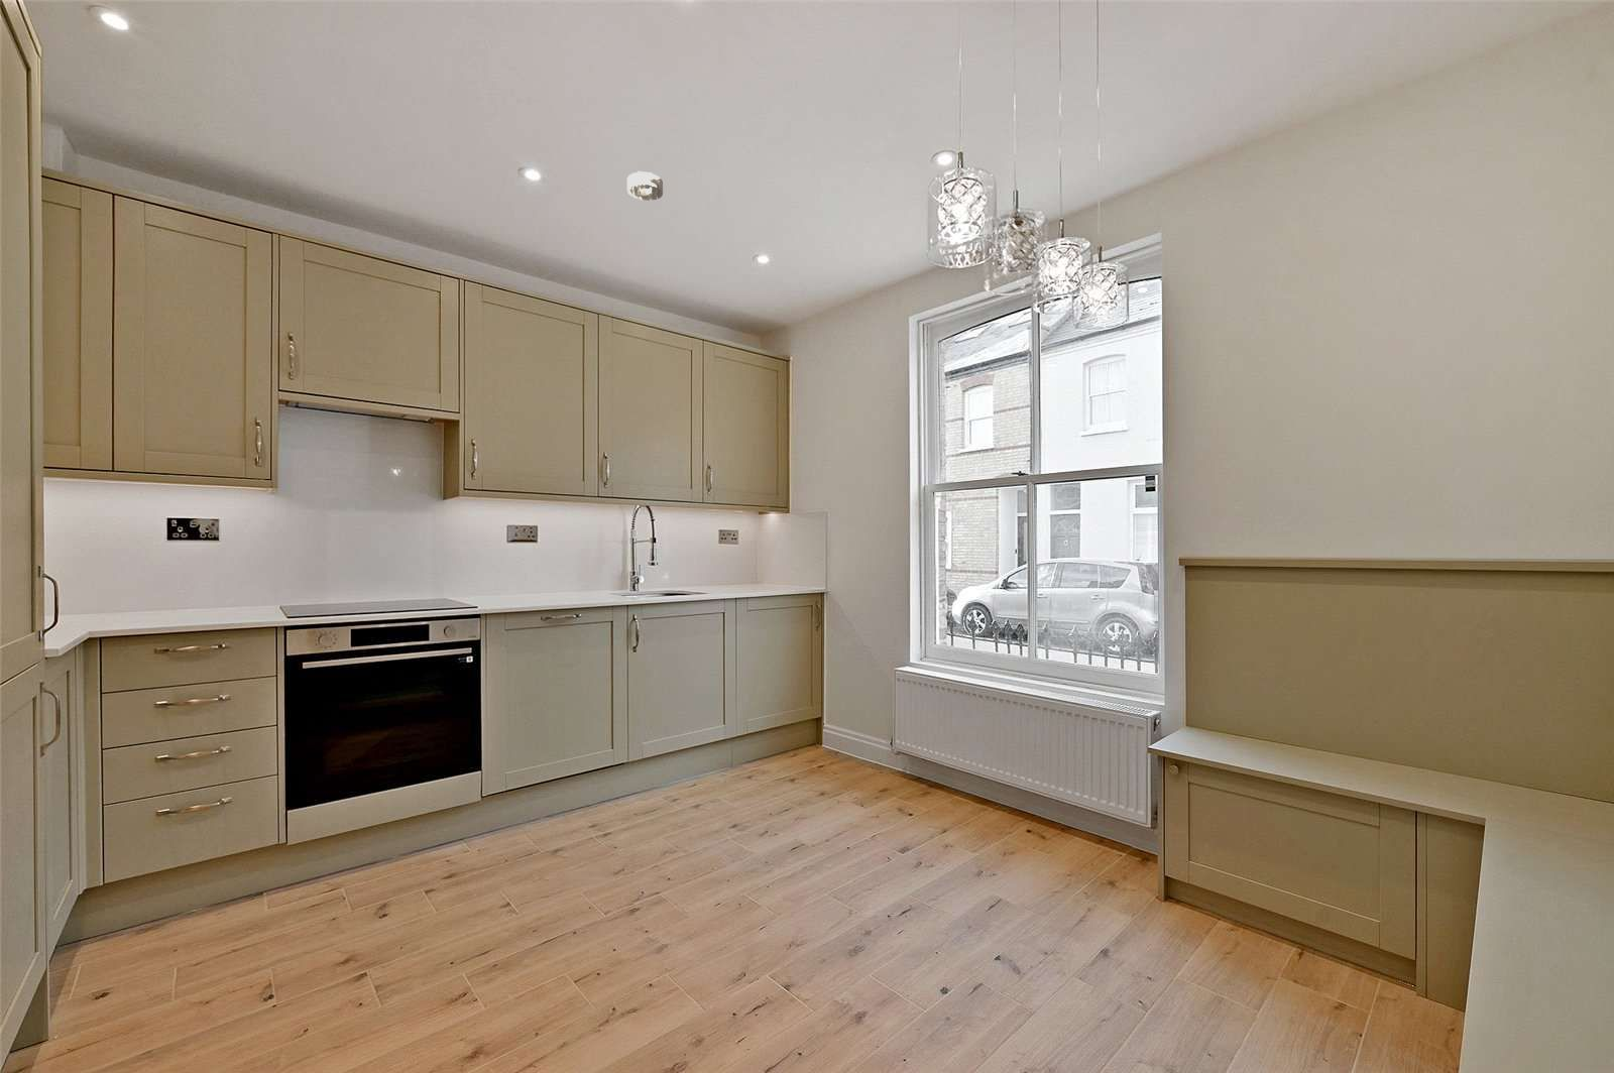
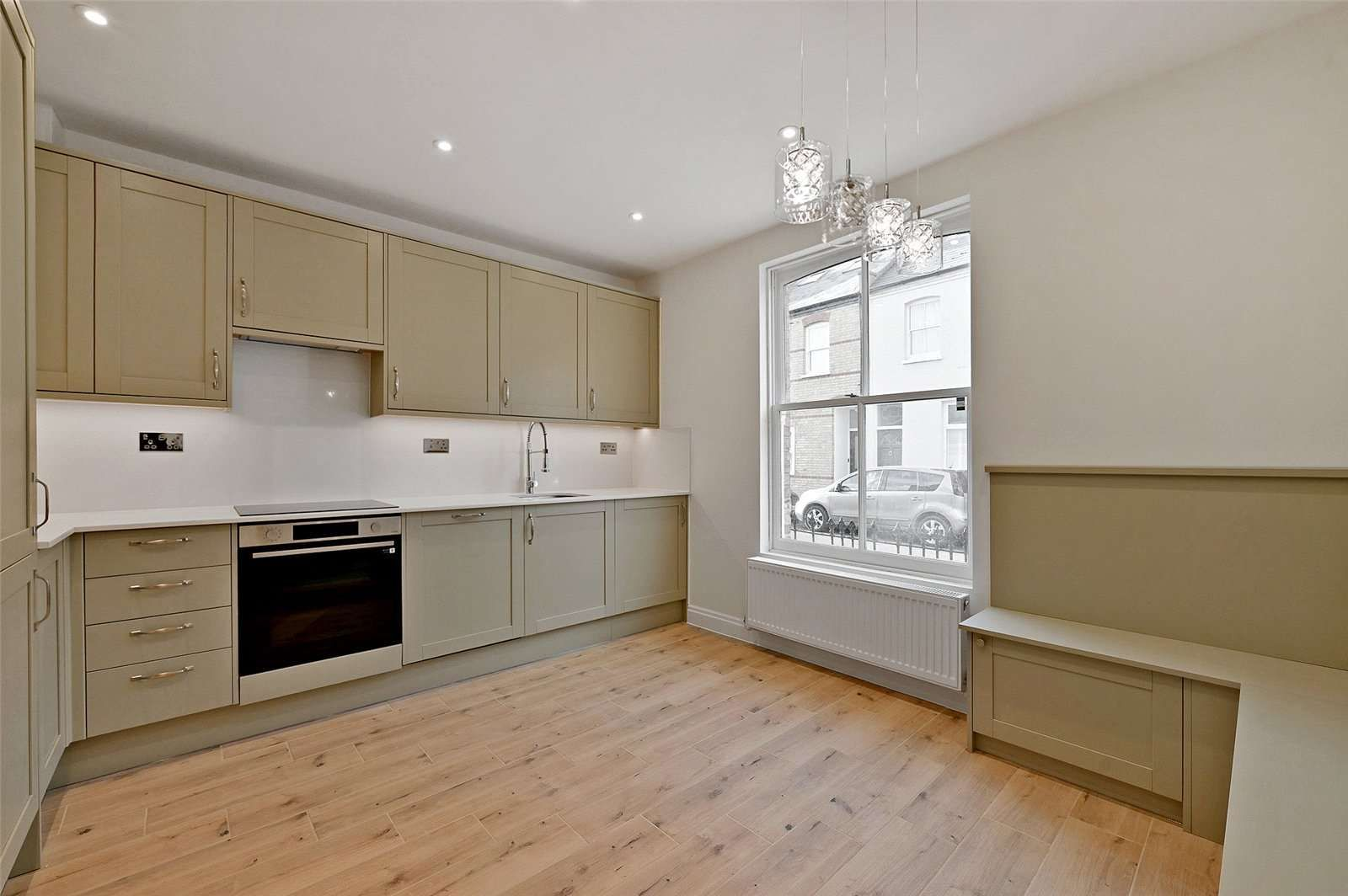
- smoke detector [626,170,663,201]
